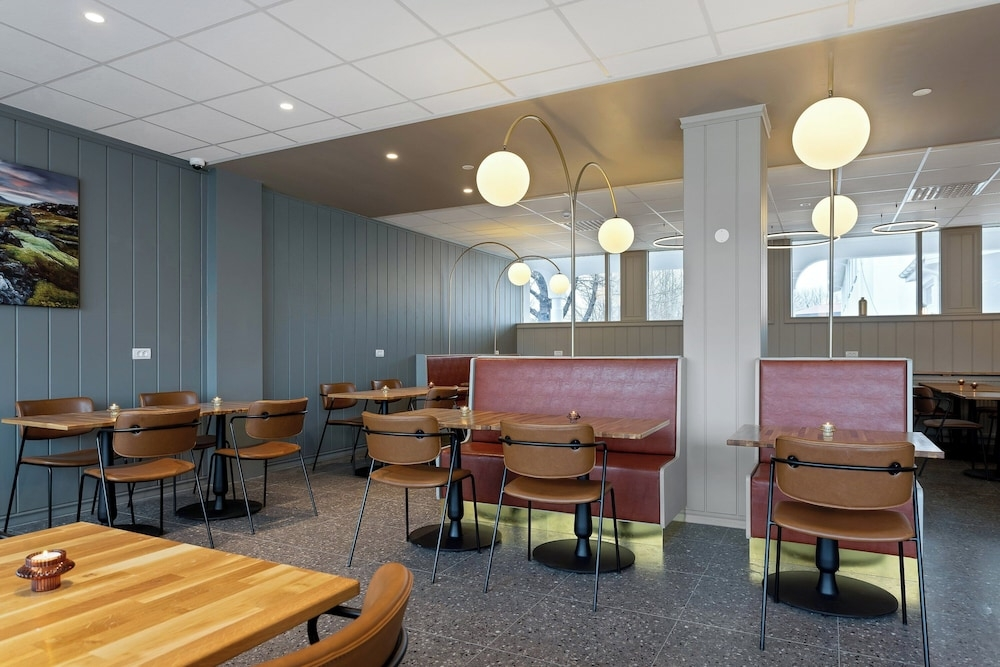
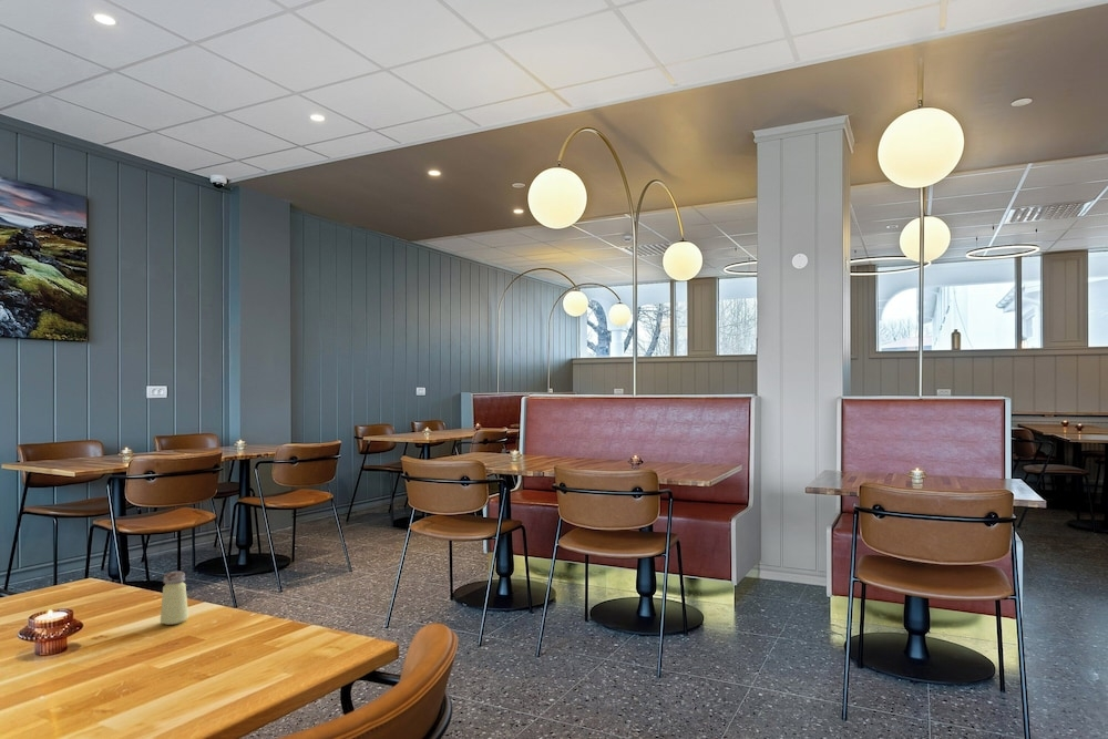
+ saltshaker [160,571,189,626]
